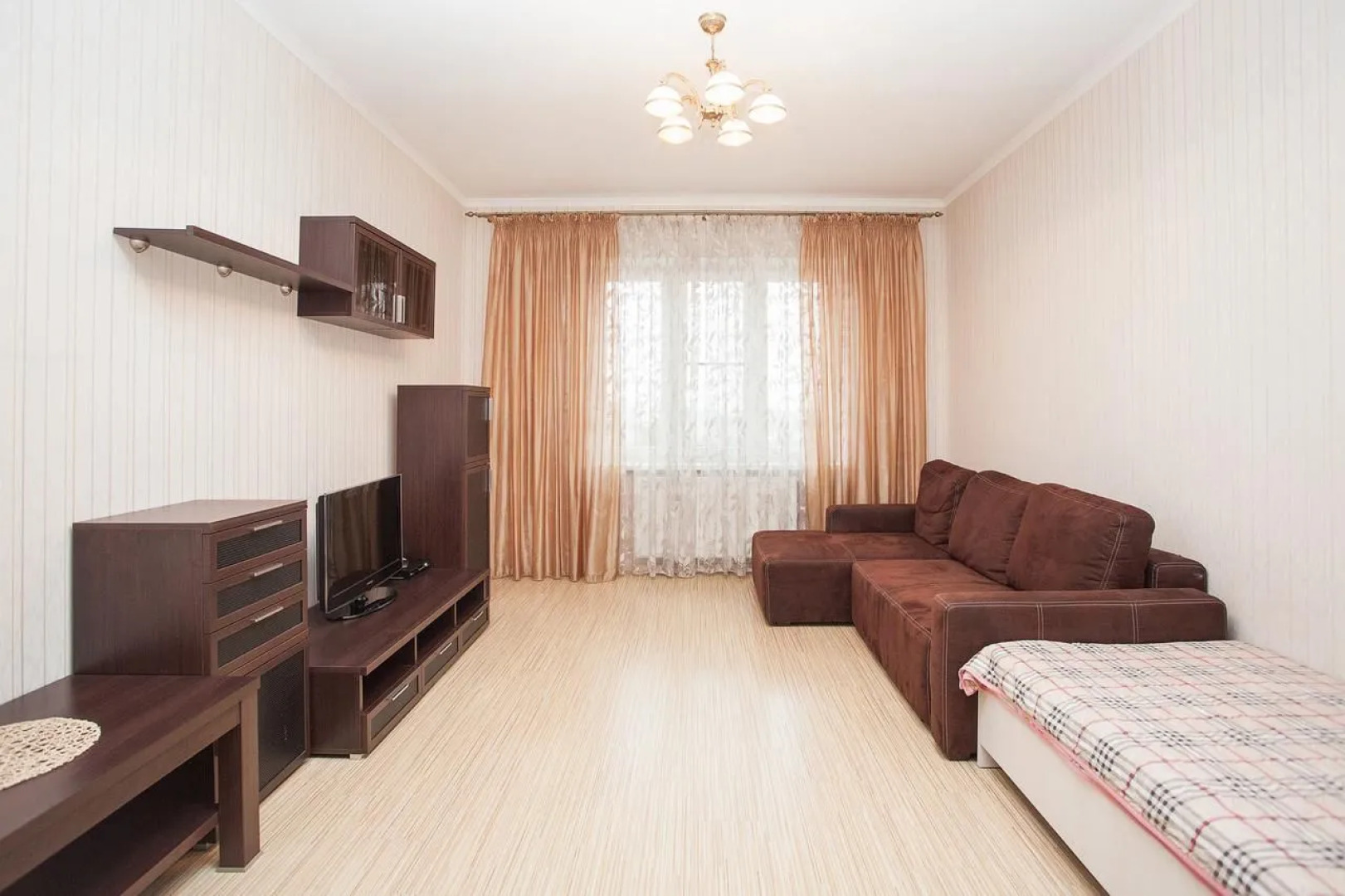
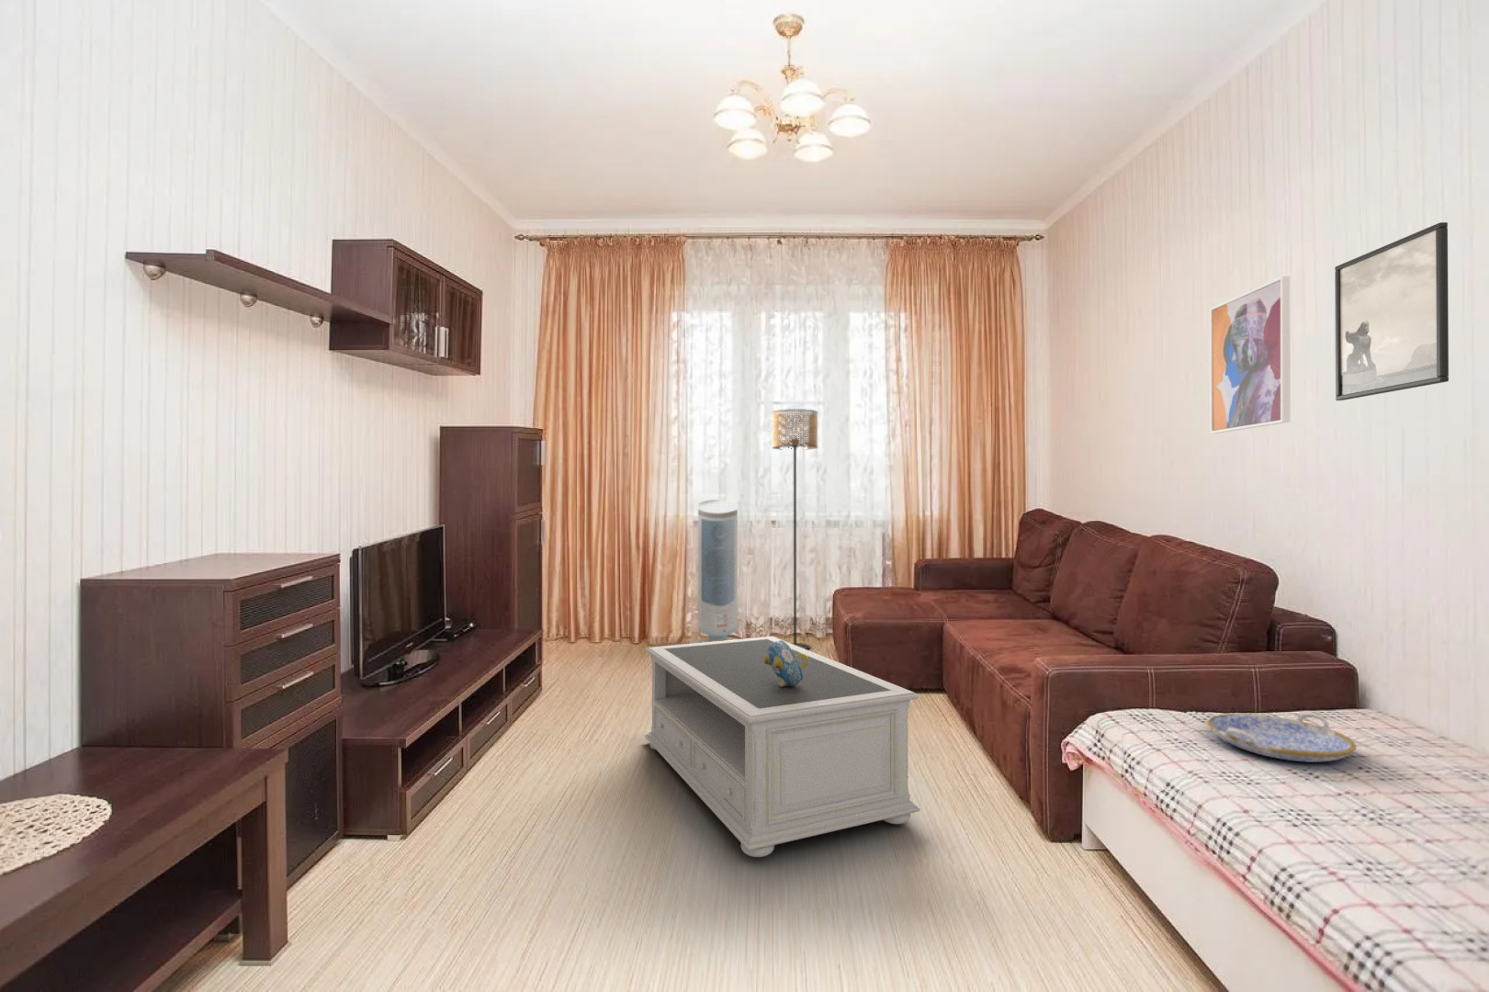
+ floor lamp [771,409,818,650]
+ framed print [1334,221,1449,402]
+ decorative bowl [764,639,808,688]
+ coffee table [644,636,921,858]
+ serving tray [1206,713,1357,763]
+ wall art [1209,276,1292,434]
+ air purifier [687,498,738,644]
